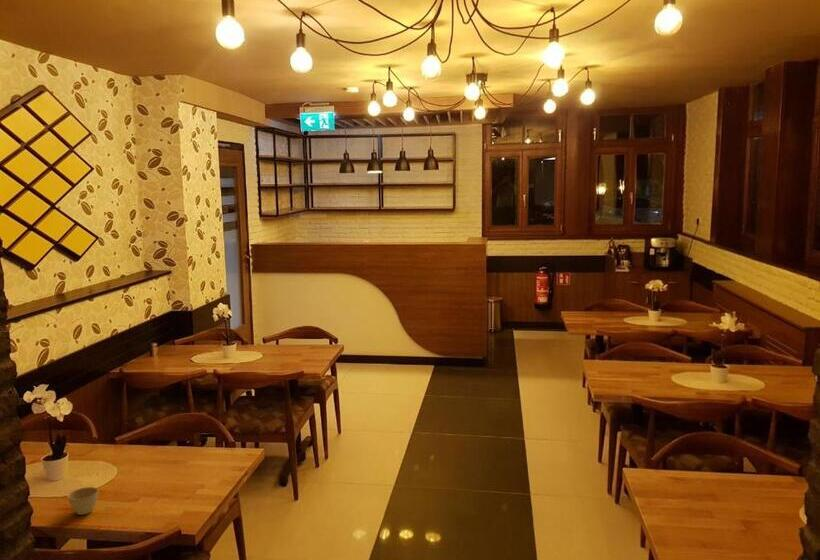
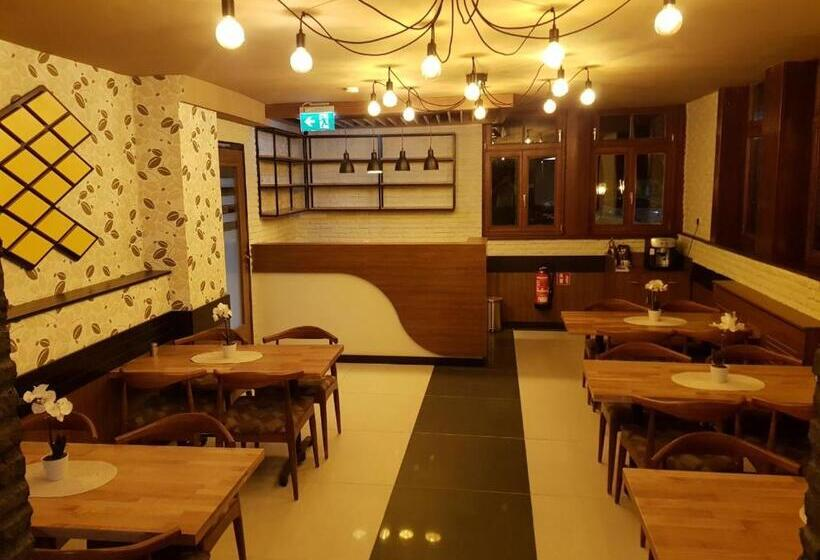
- flower pot [67,486,99,516]
